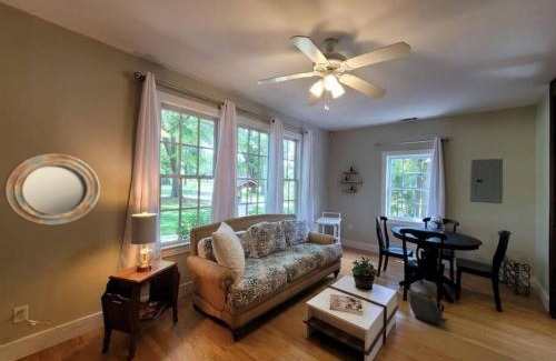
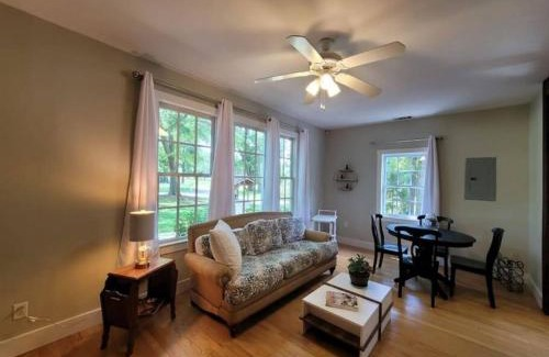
- backpack [408,291,448,327]
- home mirror [3,152,101,227]
